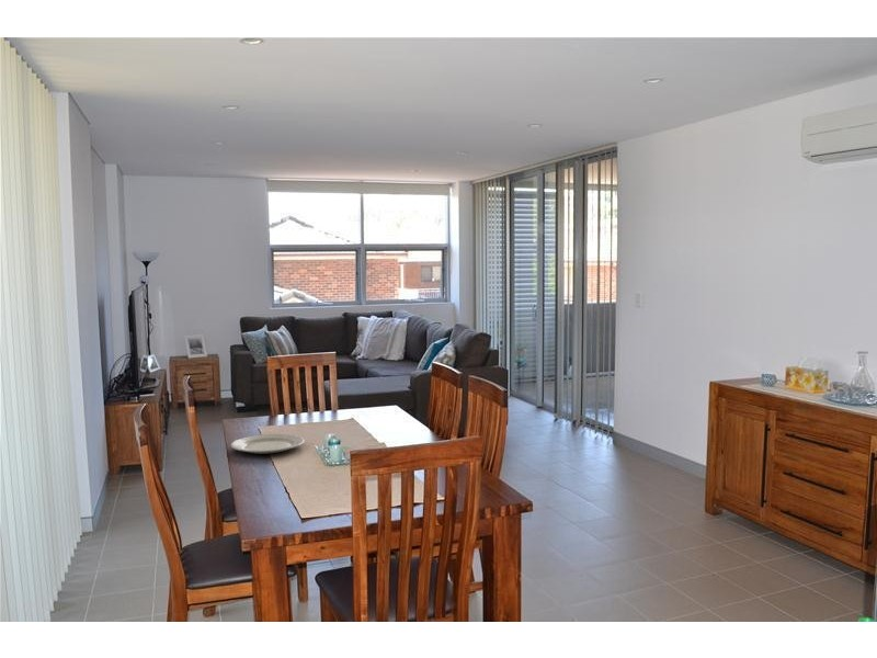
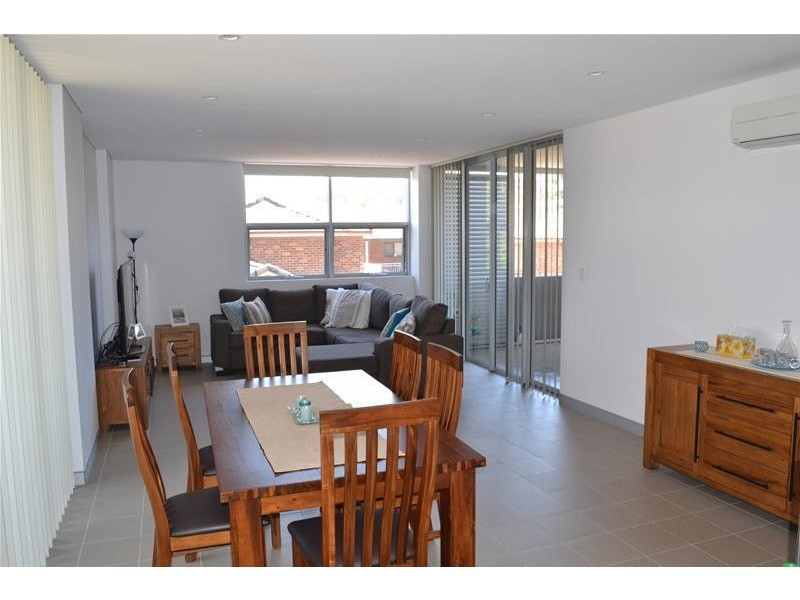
- chinaware [230,433,305,455]
